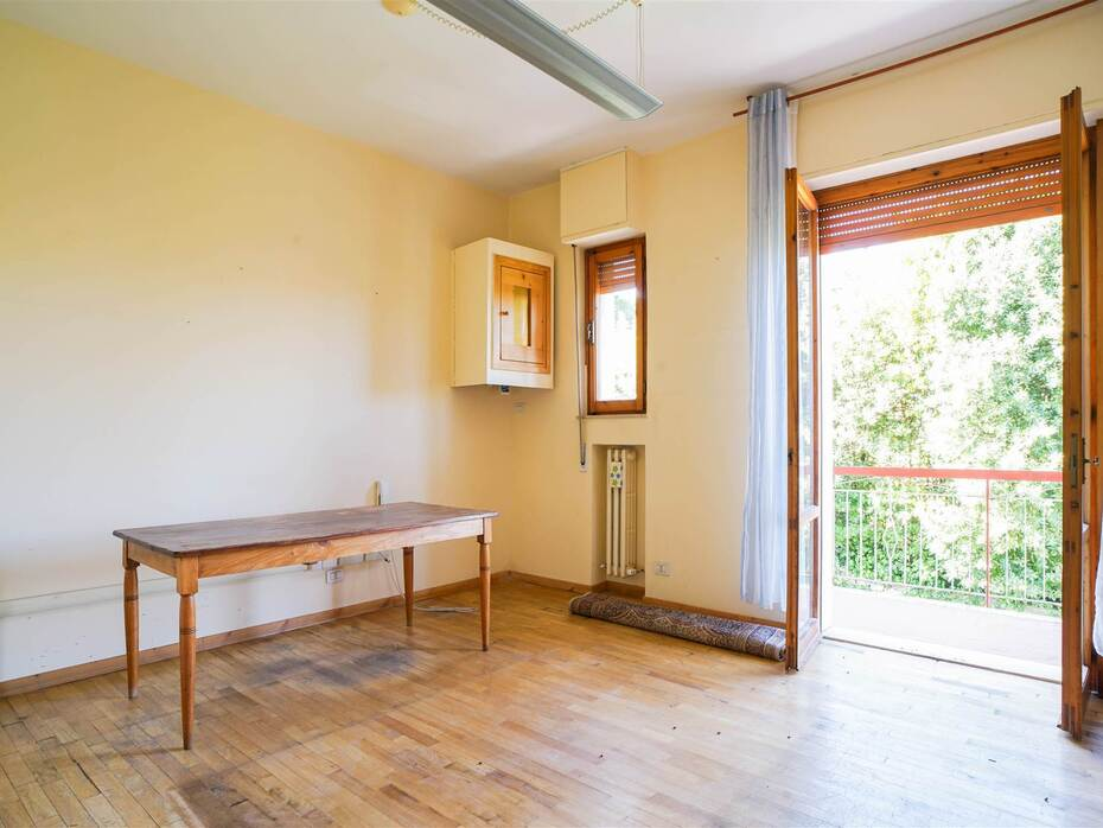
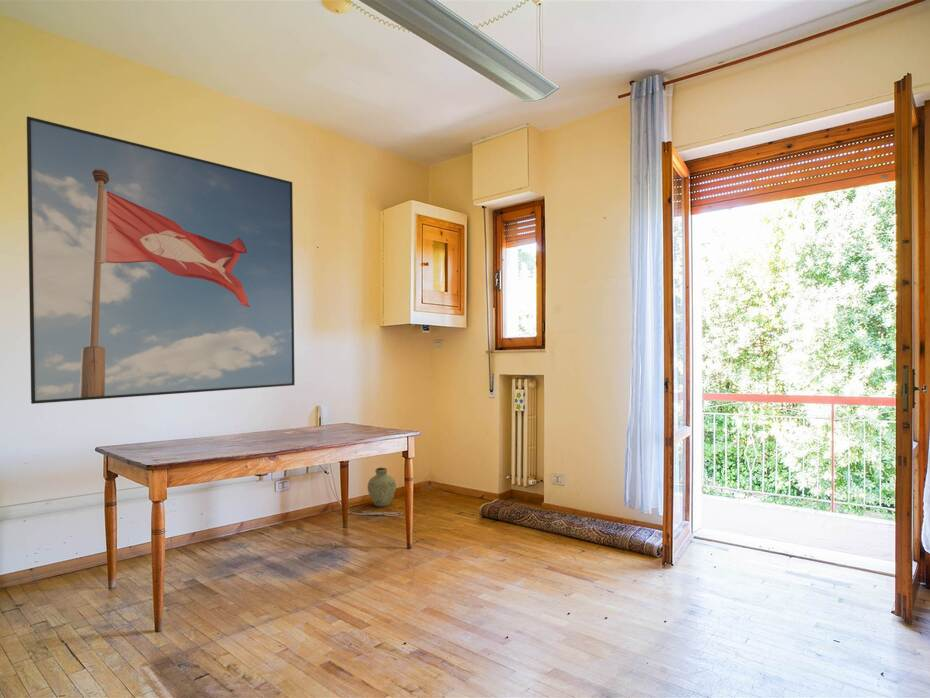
+ vase [366,467,397,508]
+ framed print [26,116,296,405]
